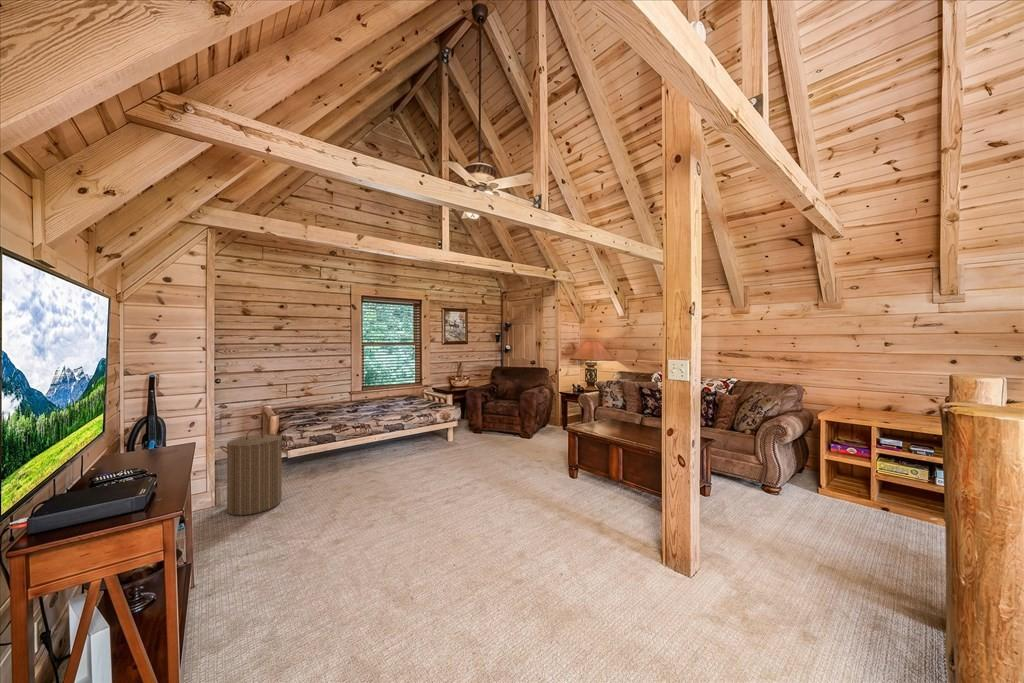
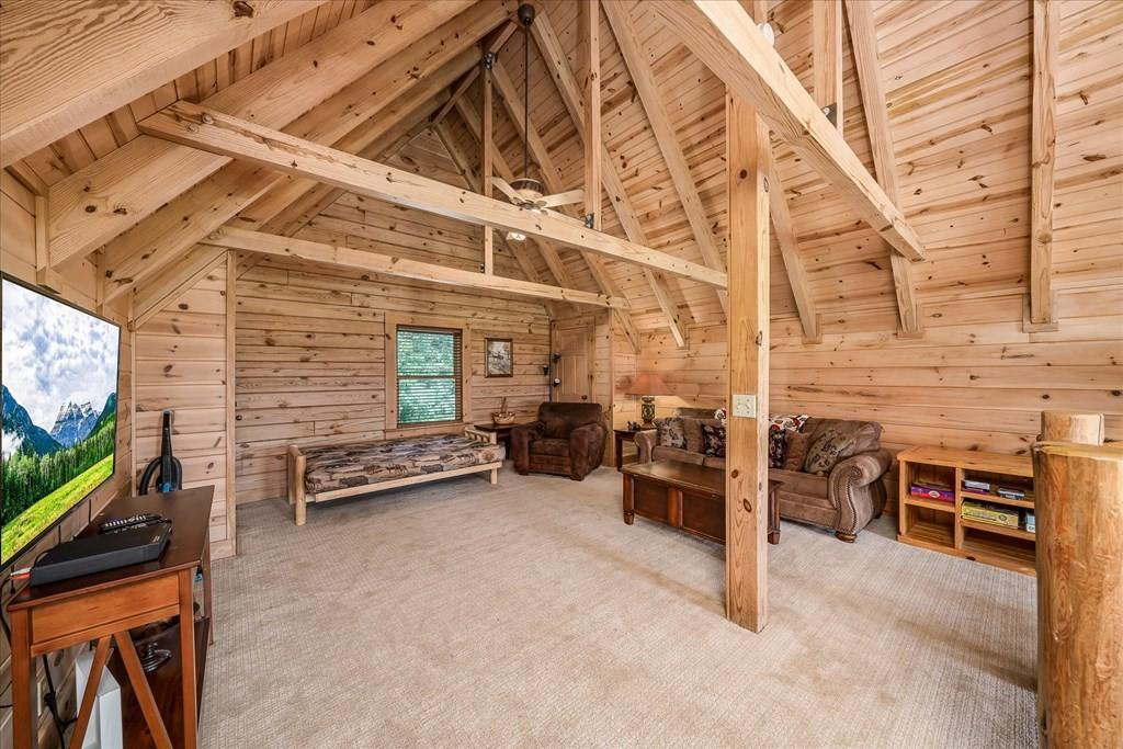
- laundry hamper [219,428,289,516]
